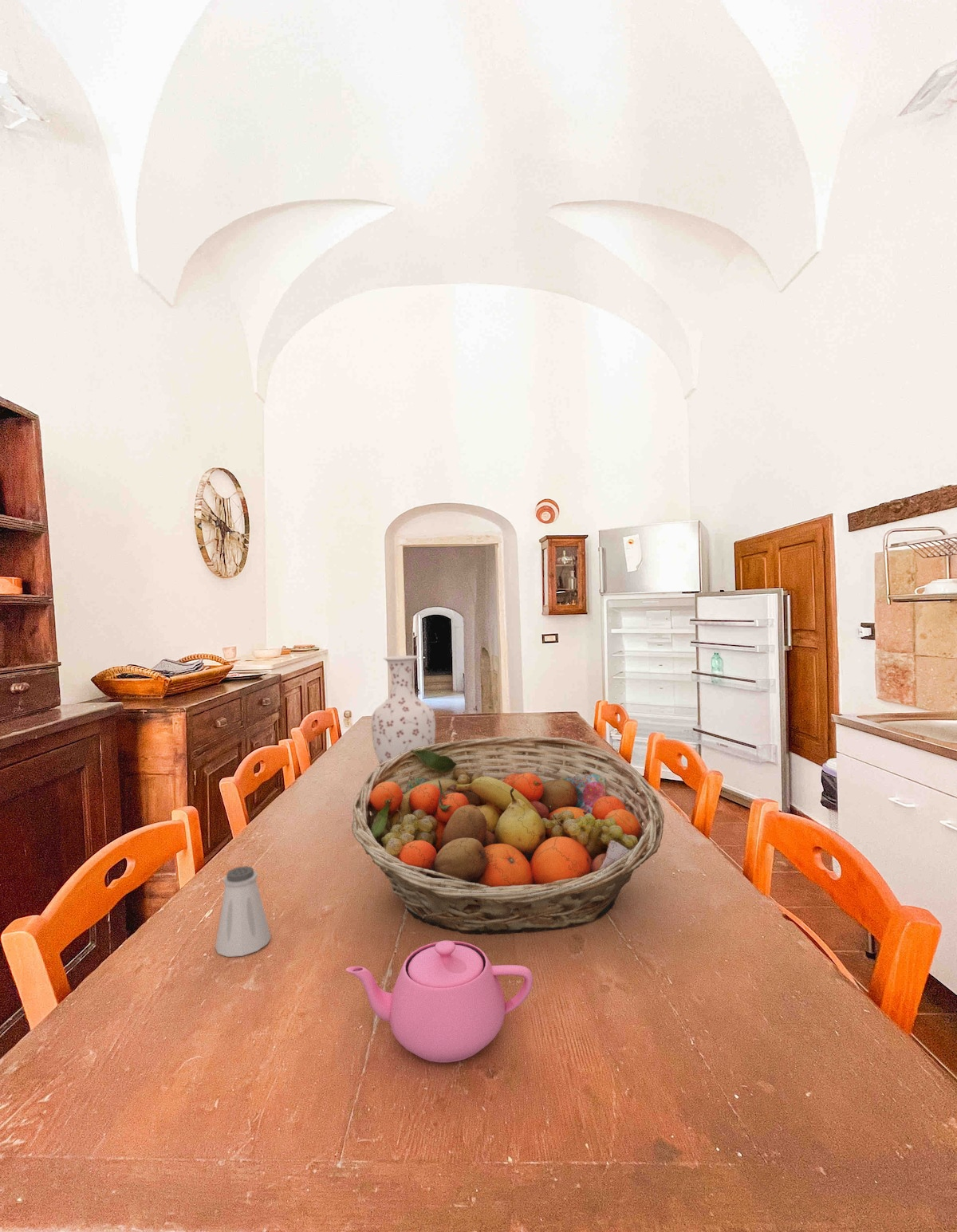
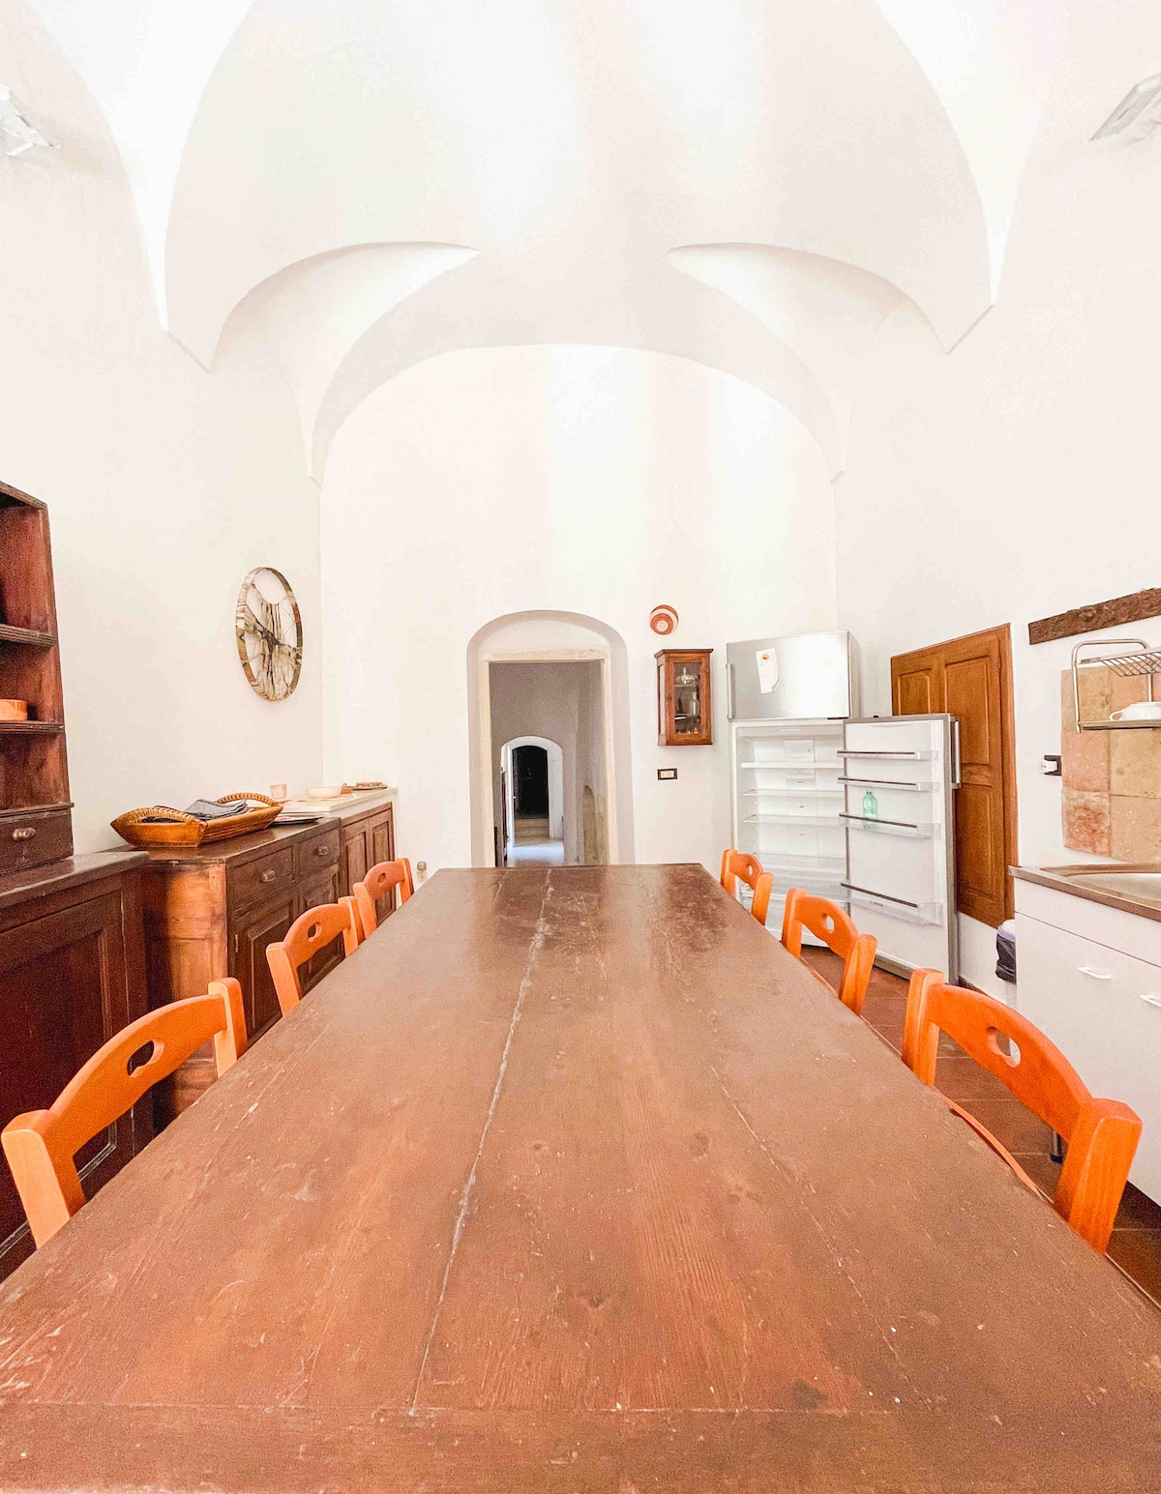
- vase [370,655,436,795]
- fruit basket [351,735,665,935]
- saltshaker [215,865,272,958]
- teapot [345,939,534,1063]
